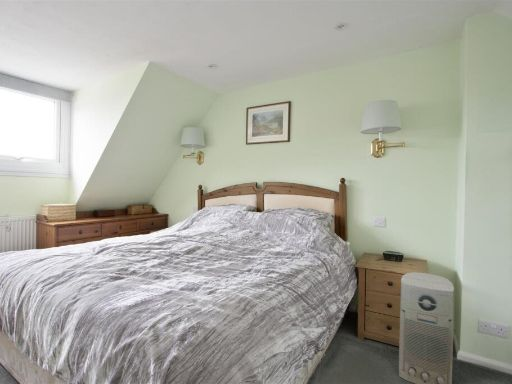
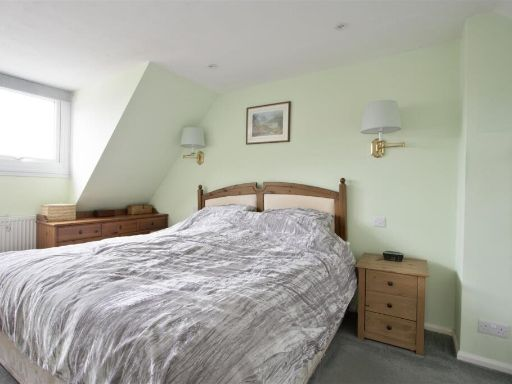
- air purifier [398,271,455,384]
